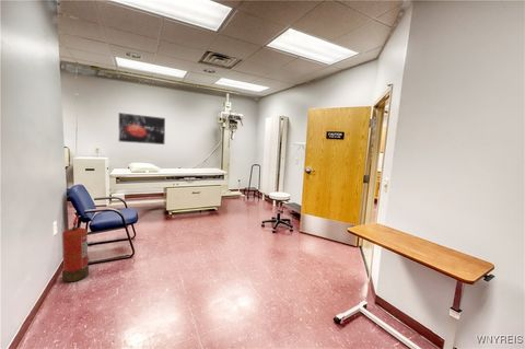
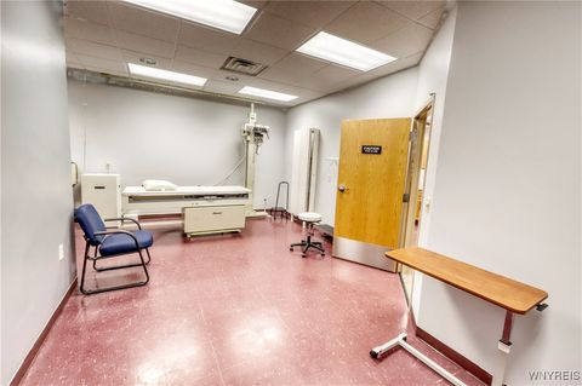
- wall art [118,112,166,146]
- fire extinguisher [61,216,90,283]
